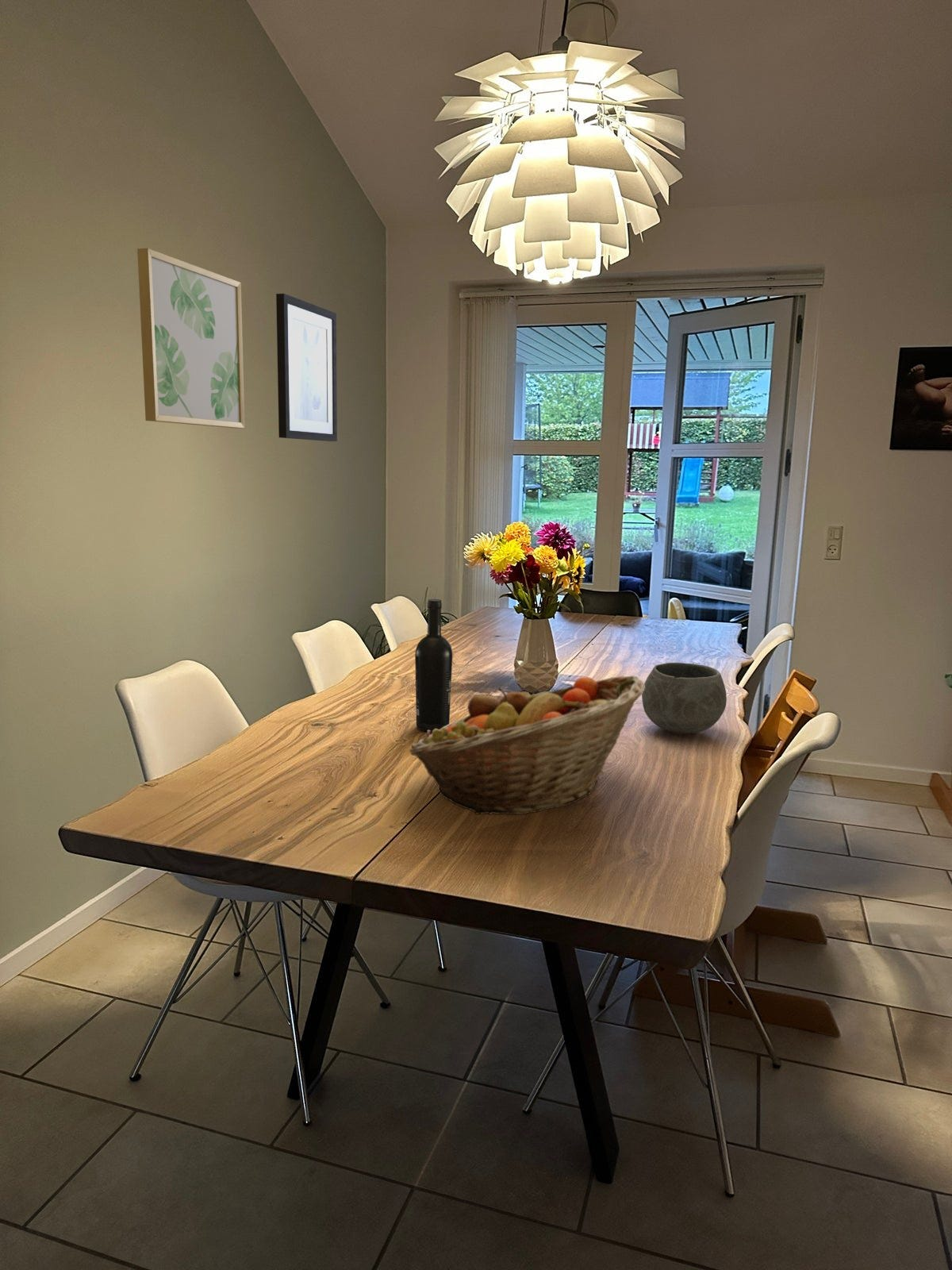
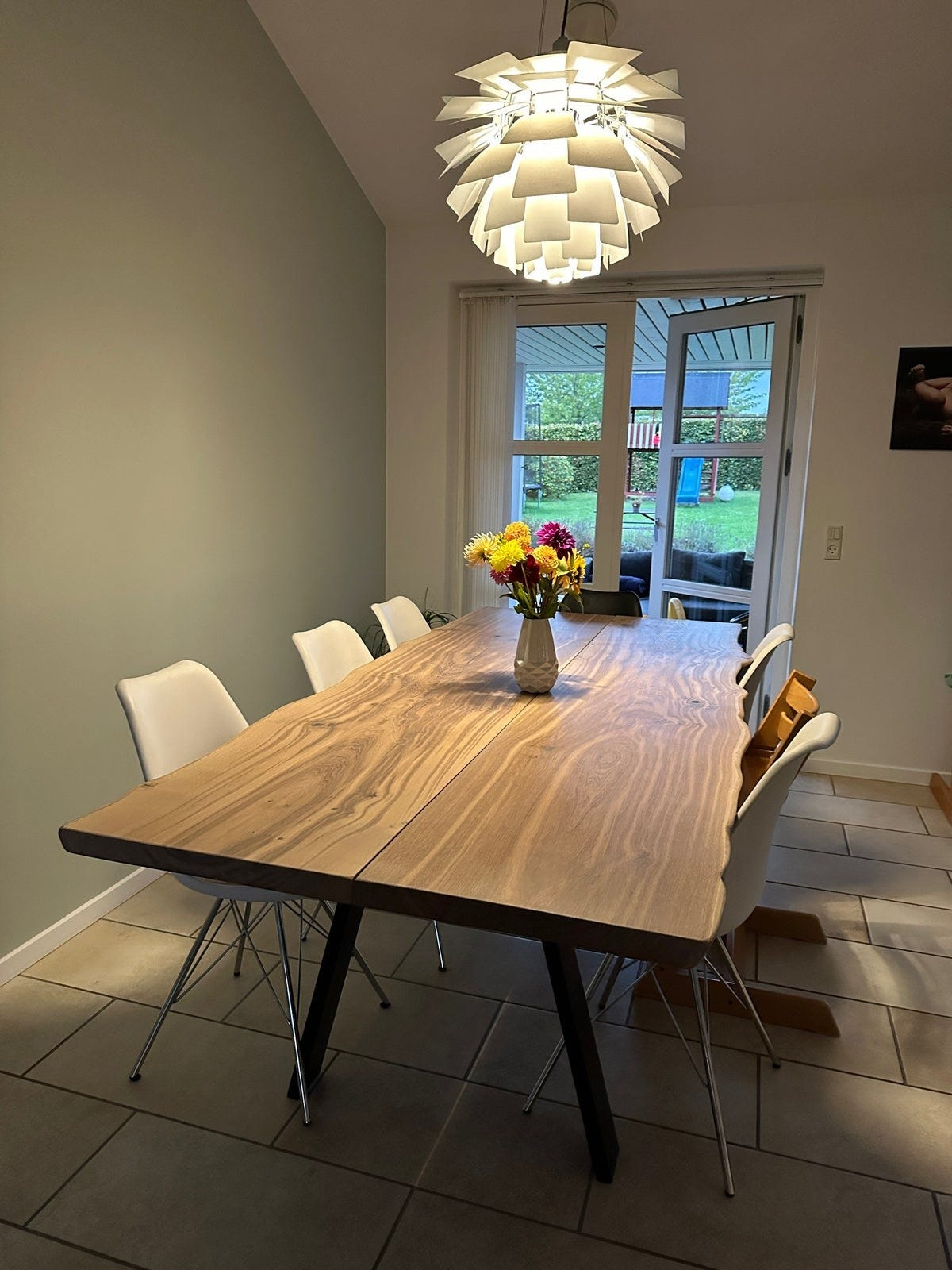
- fruit basket [409,675,645,815]
- bowl [641,662,727,735]
- wine bottle [414,598,453,733]
- wall art [136,248,245,429]
- wall art [275,293,338,442]
